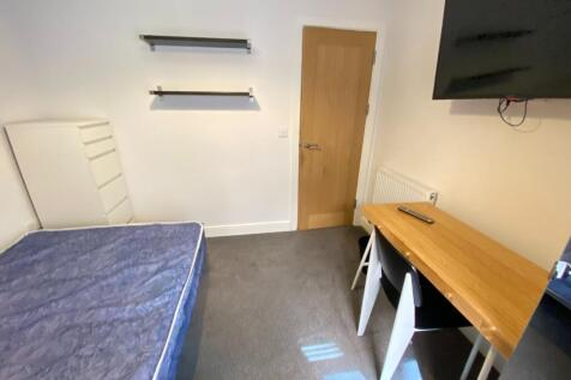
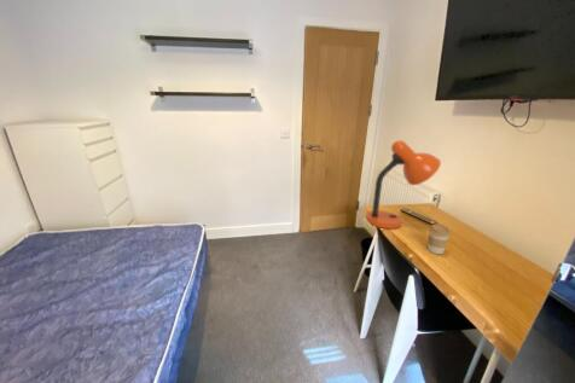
+ coffee cup [426,224,452,255]
+ desk lamp [365,139,442,230]
